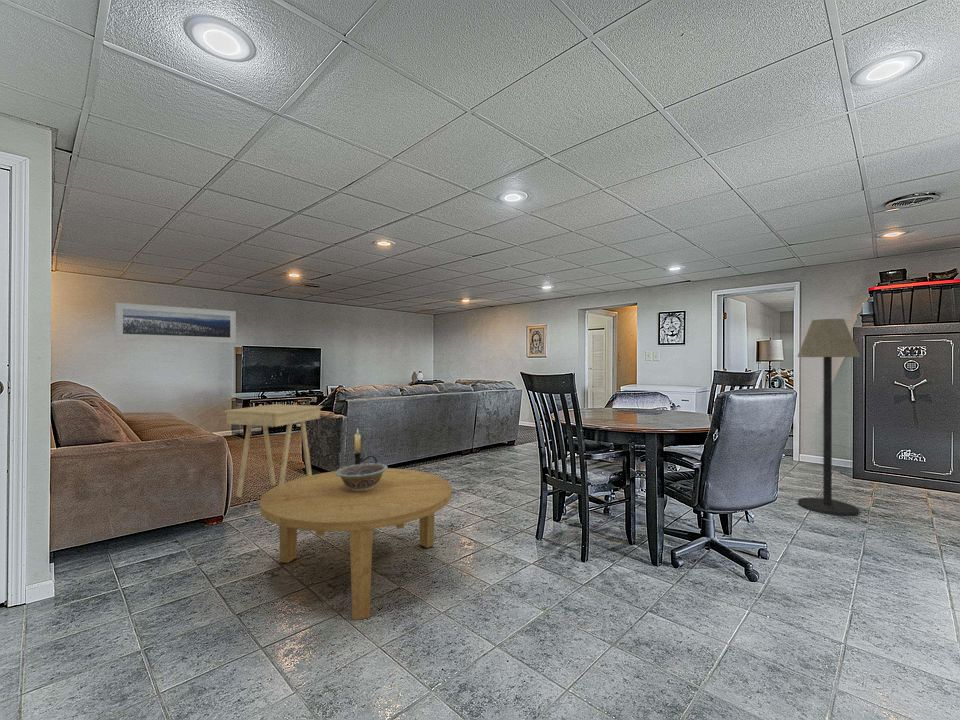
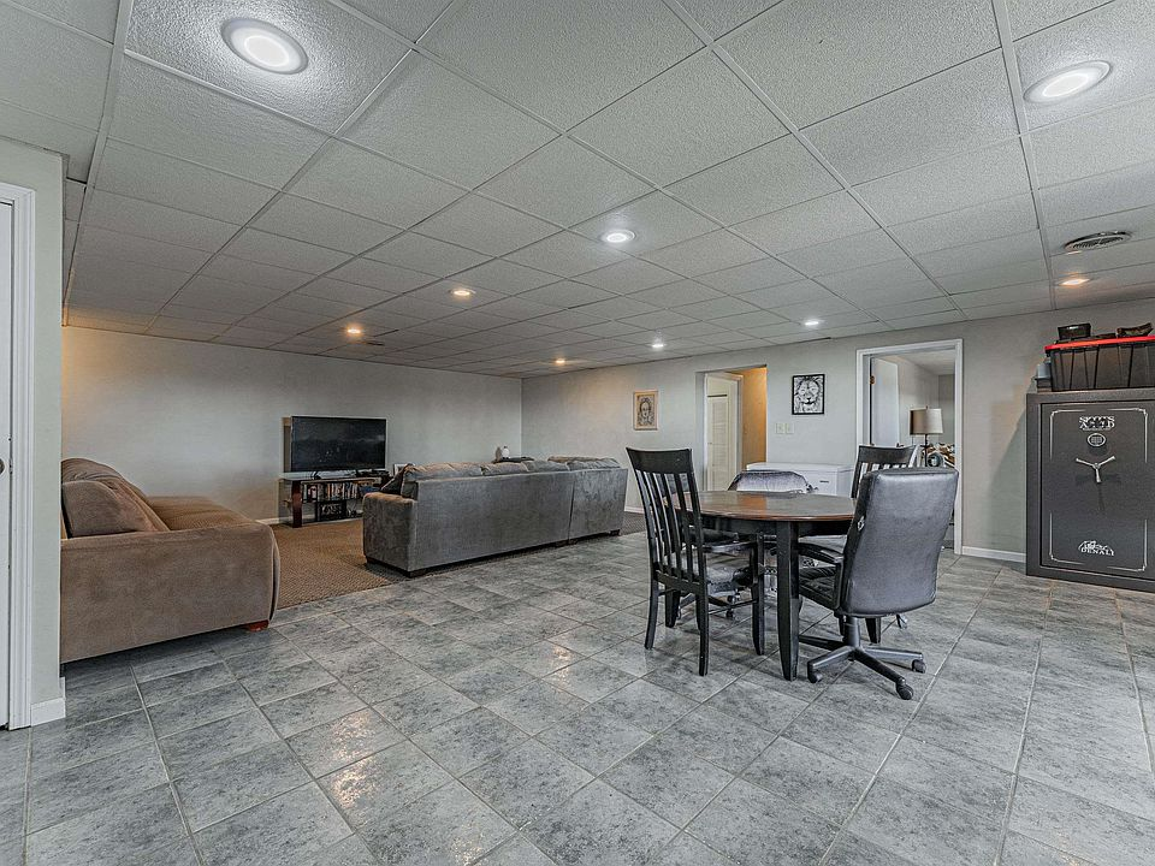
- candle holder [352,427,378,465]
- decorative bowl [335,462,389,491]
- floor lamp [796,318,861,517]
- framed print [114,302,237,344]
- side table [223,403,323,499]
- coffee table [259,467,453,621]
